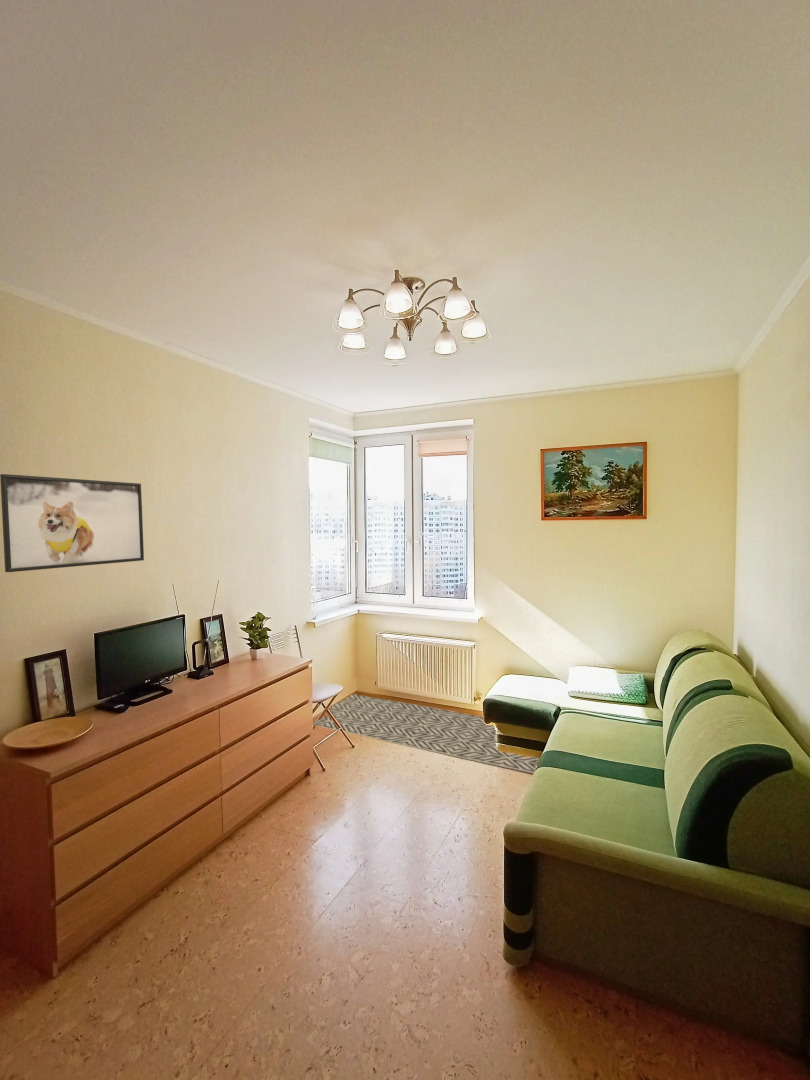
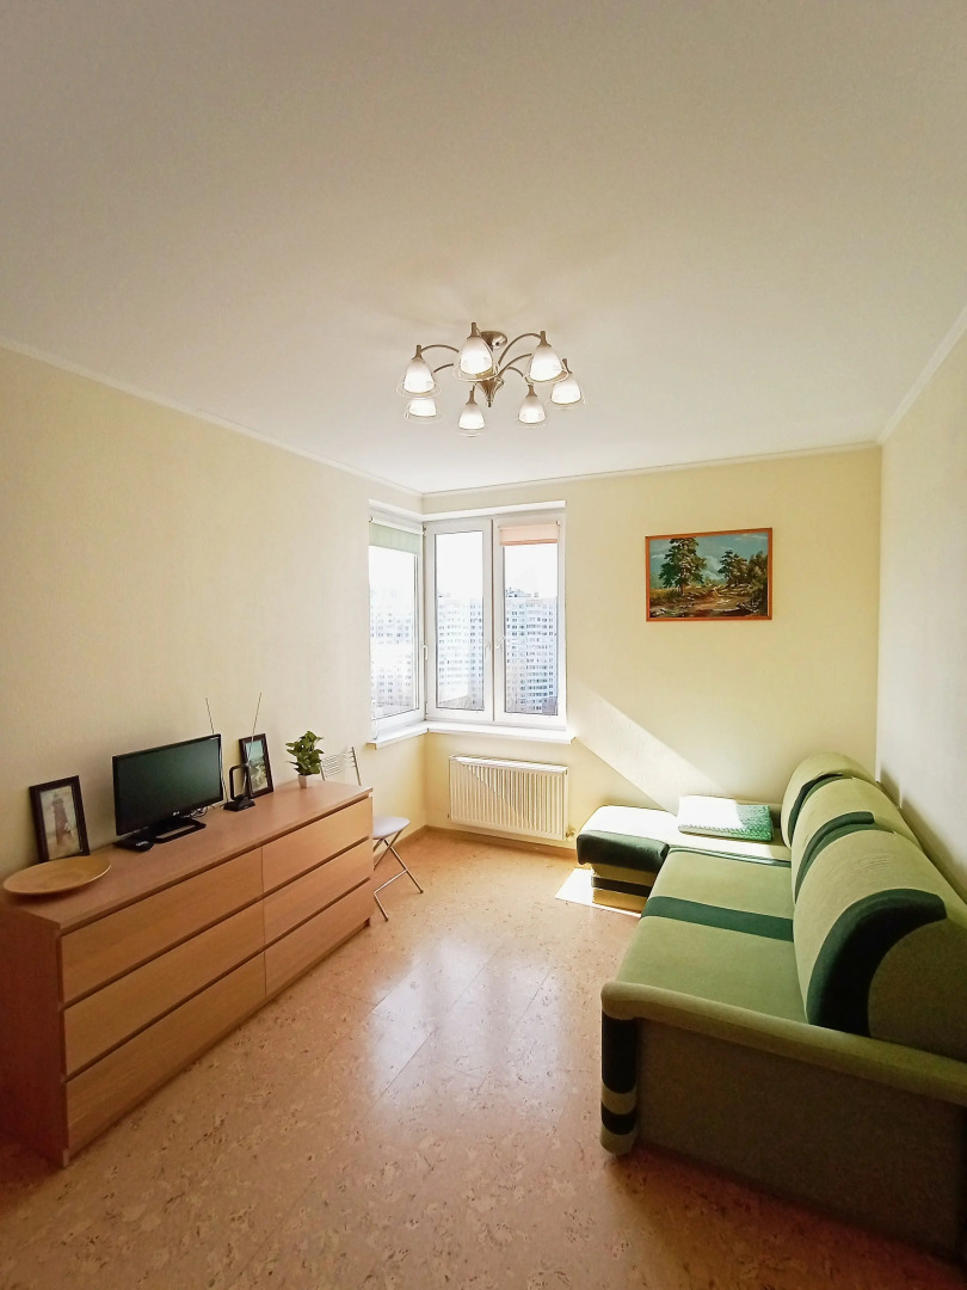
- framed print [0,473,145,573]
- rug [313,693,540,775]
